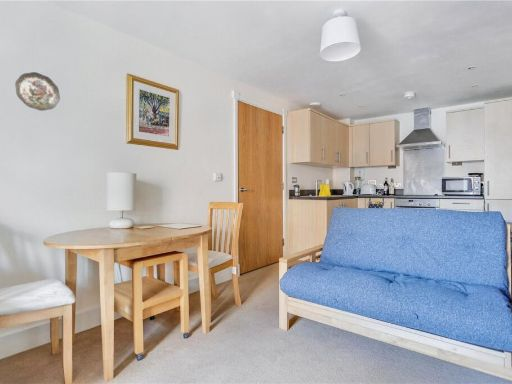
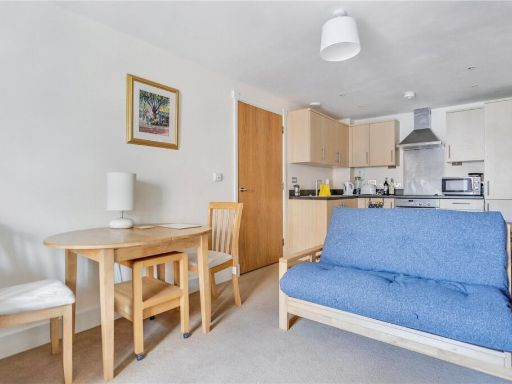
- decorative plate [14,71,61,112]
